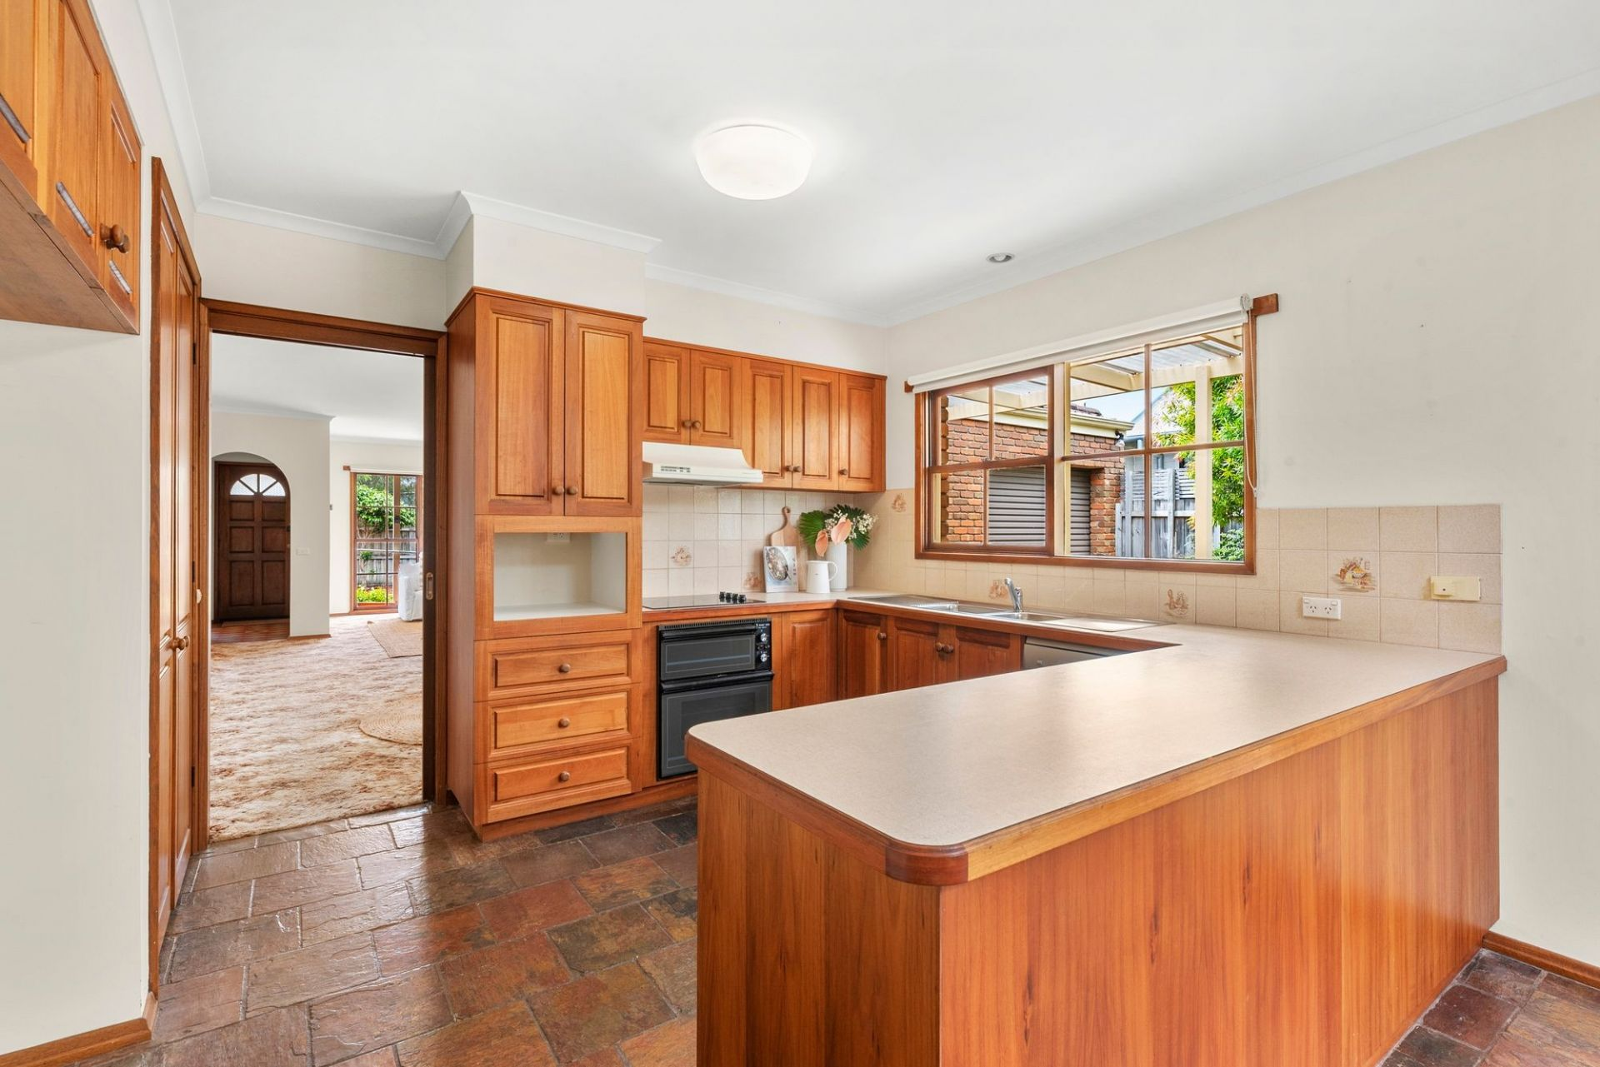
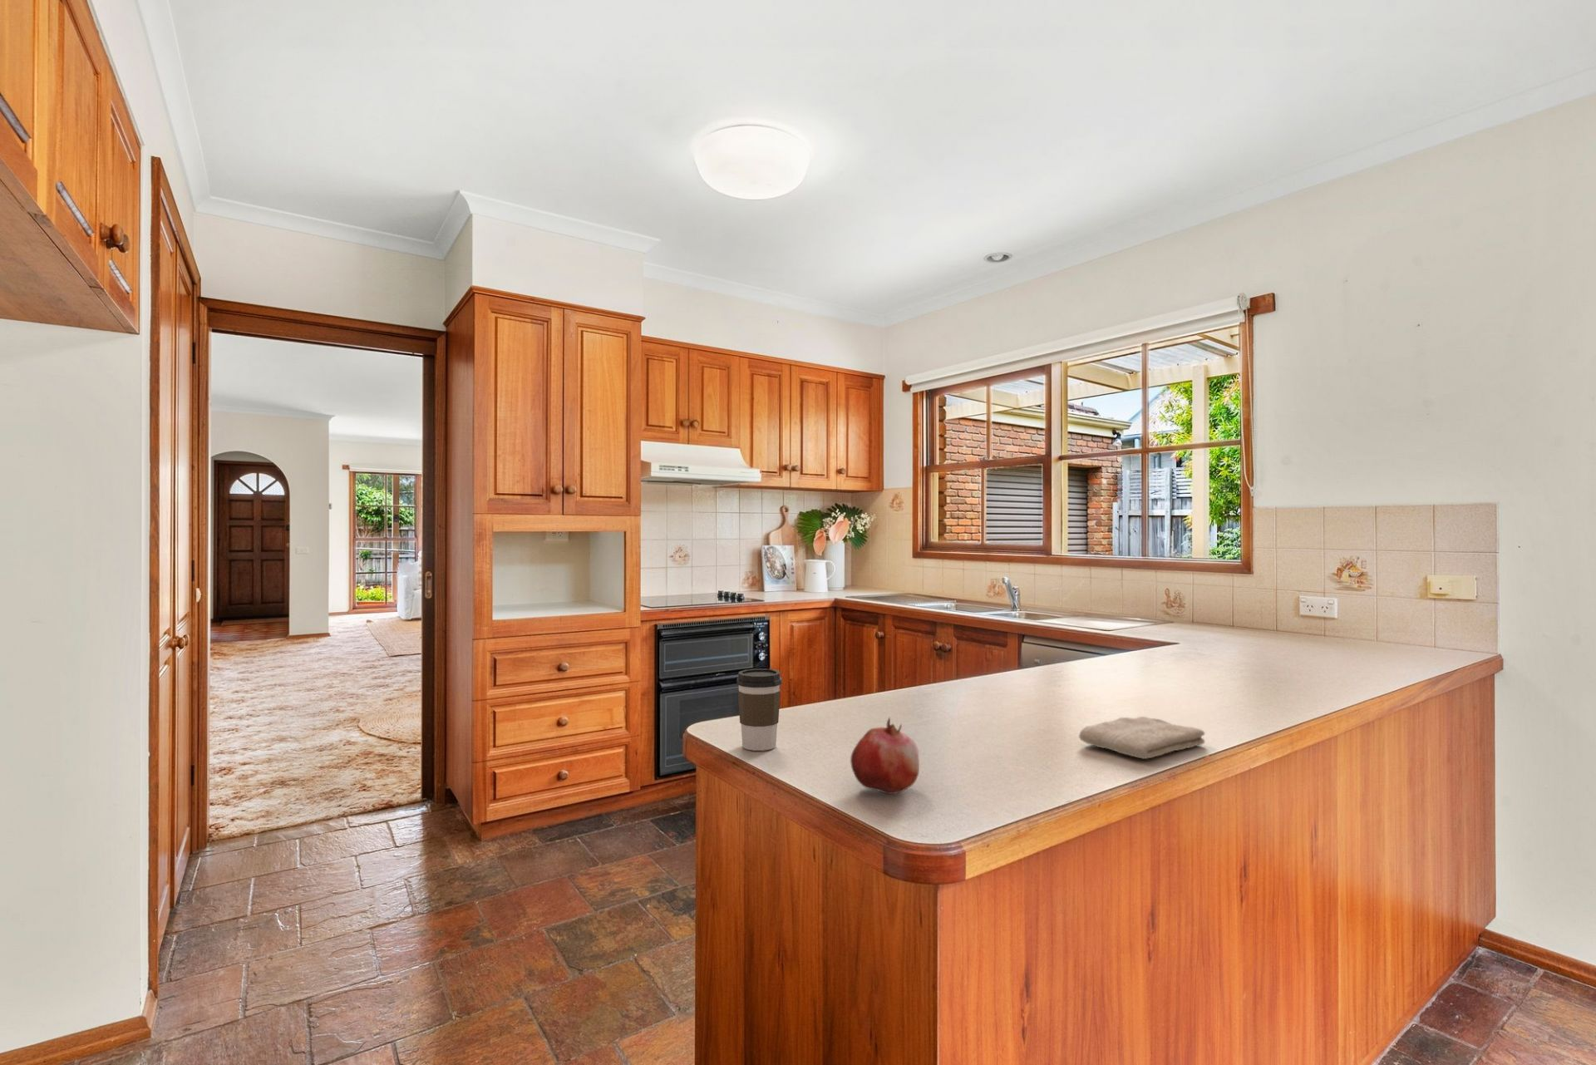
+ coffee cup [736,668,782,751]
+ washcloth [1078,716,1205,760]
+ fruit [850,717,920,795]
